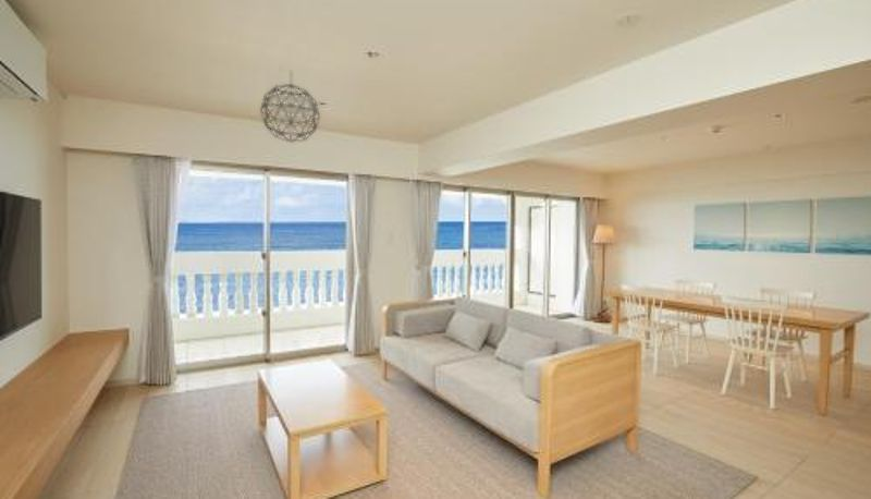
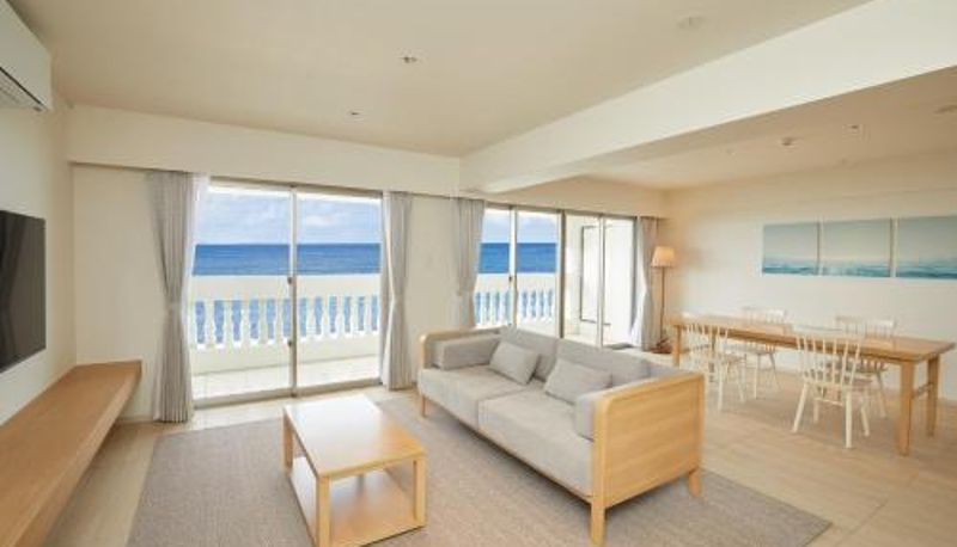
- pendant light [259,69,321,143]
